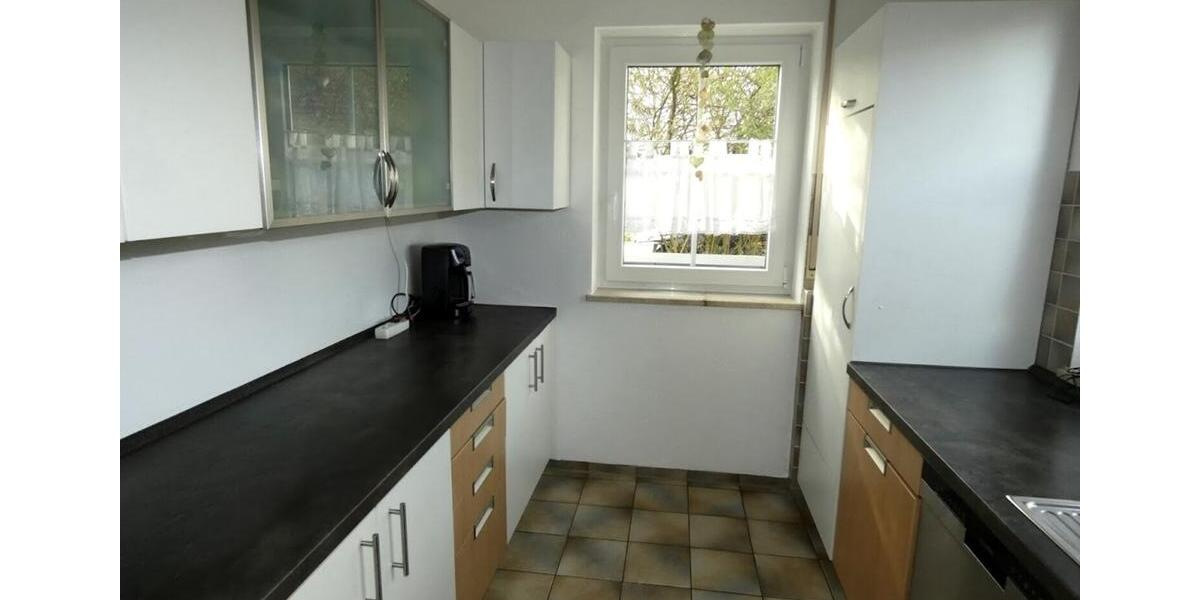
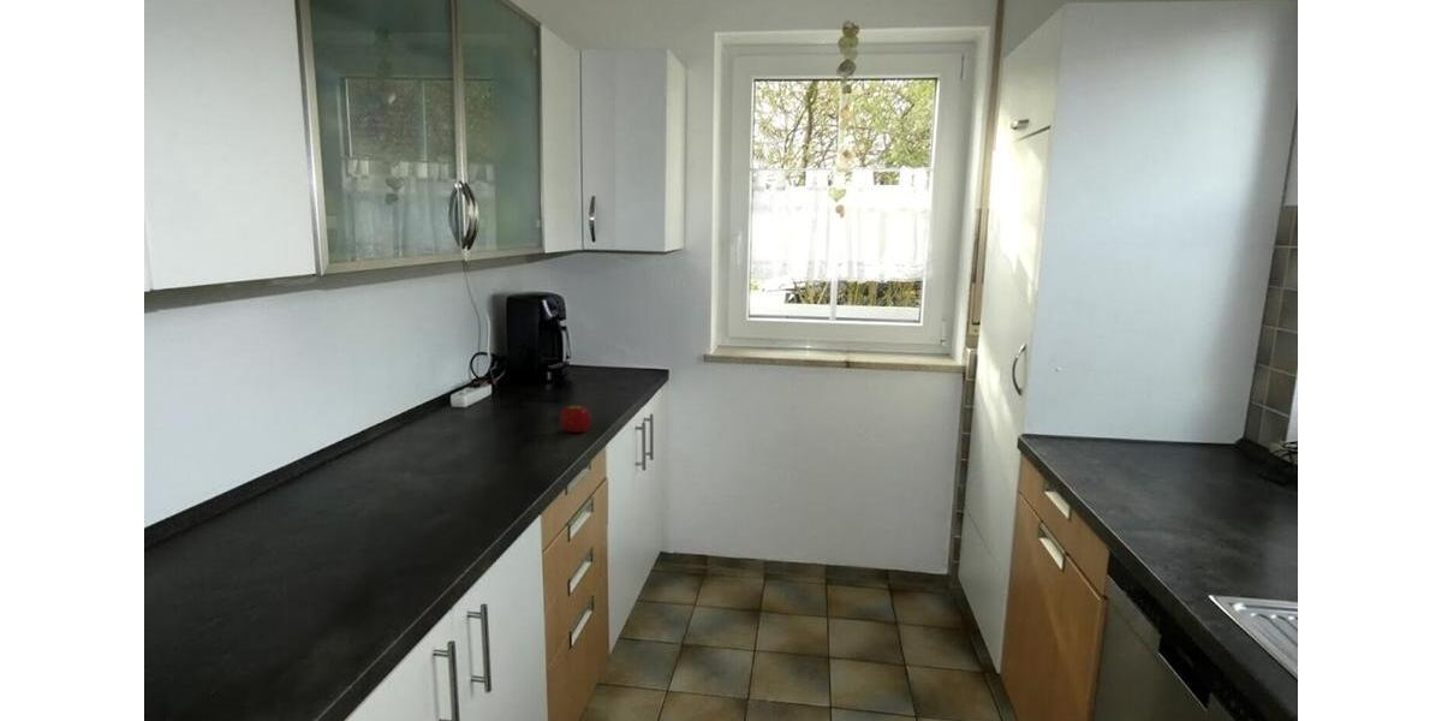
+ fruit [559,403,592,434]
